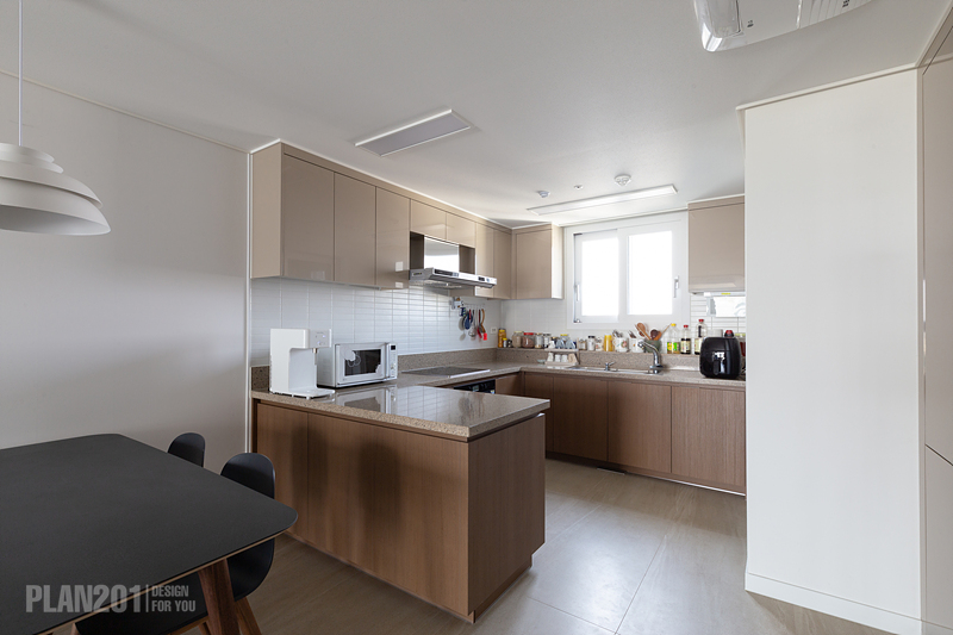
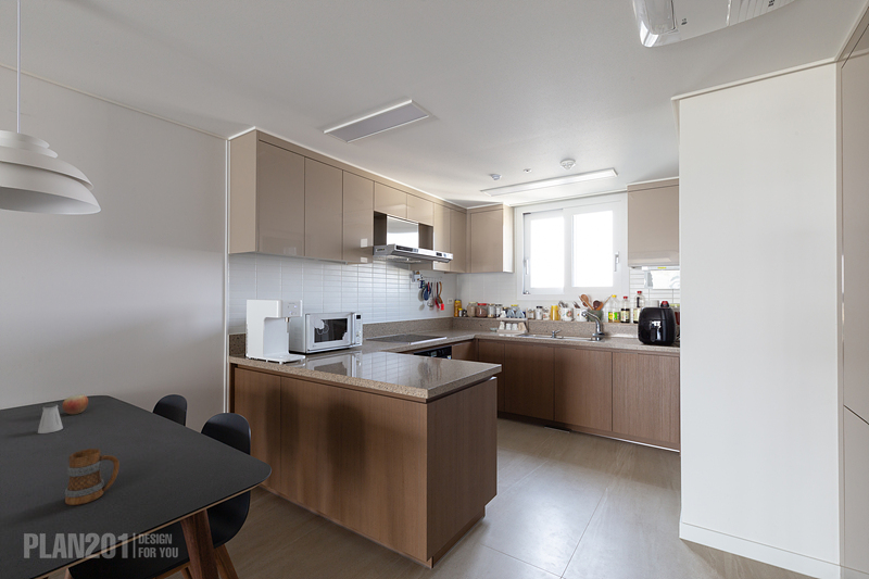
+ saltshaker [37,403,64,435]
+ mug [64,448,121,506]
+ apple [62,393,89,415]
